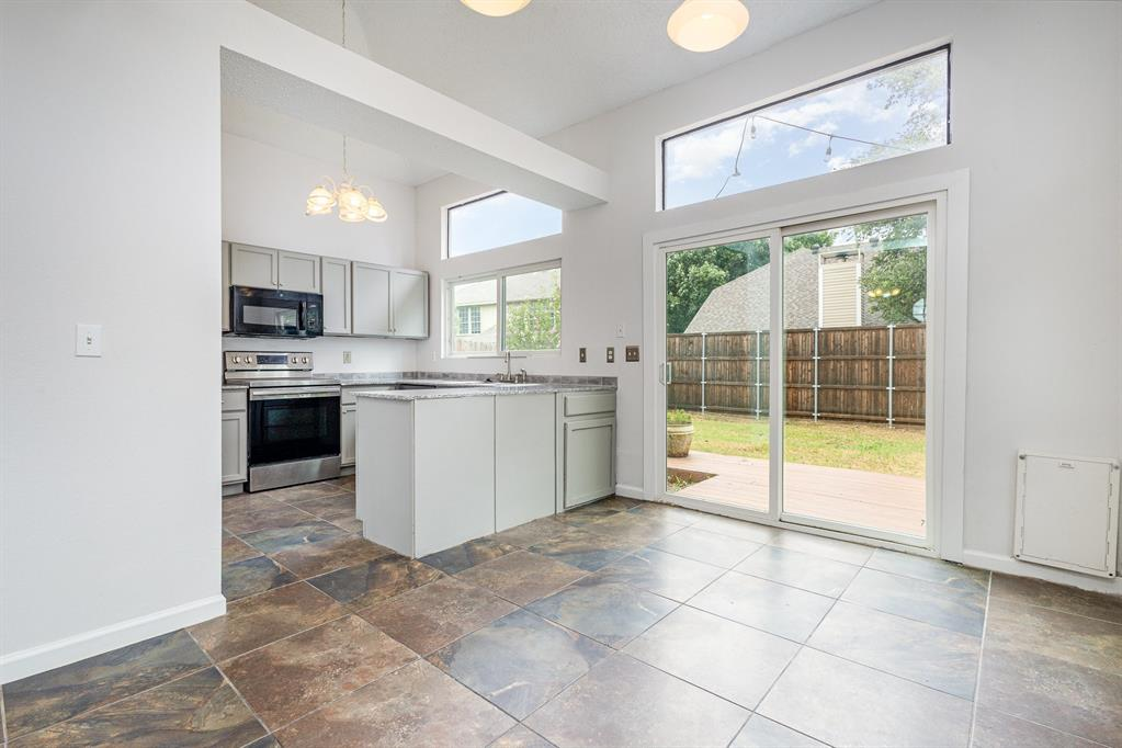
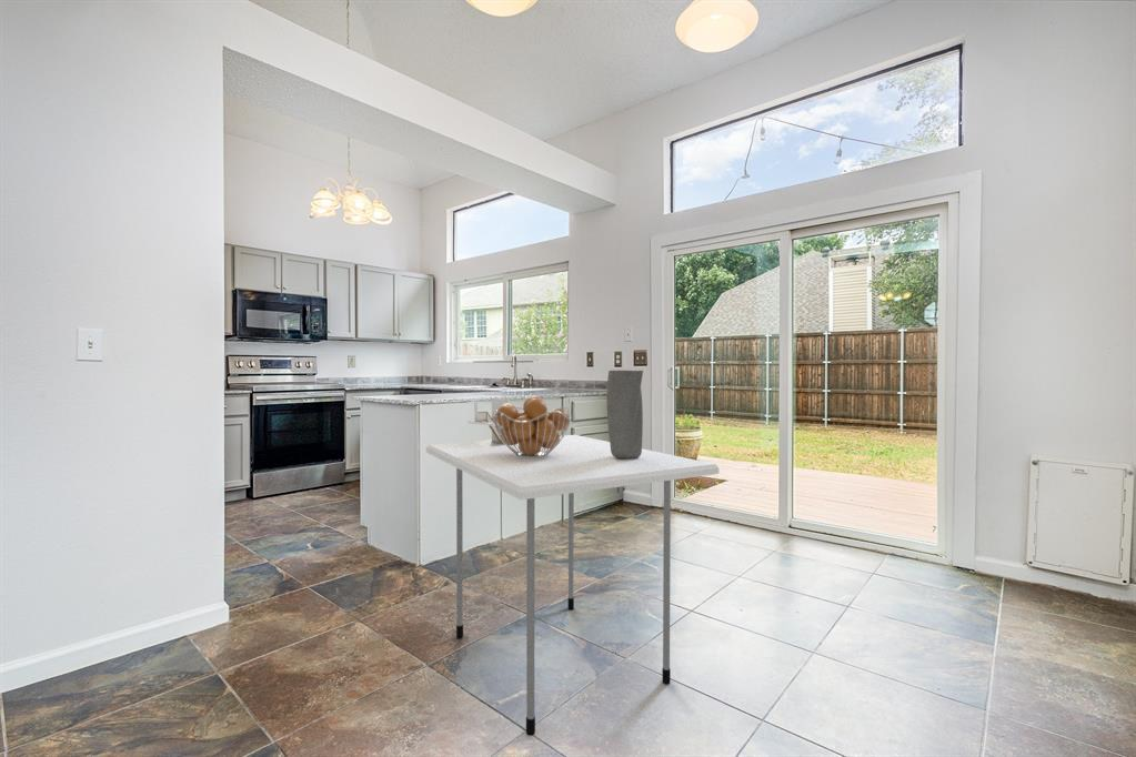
+ fruit basket [491,395,572,458]
+ dining table [425,434,720,737]
+ napkin holder [465,397,519,447]
+ vase [605,370,644,458]
